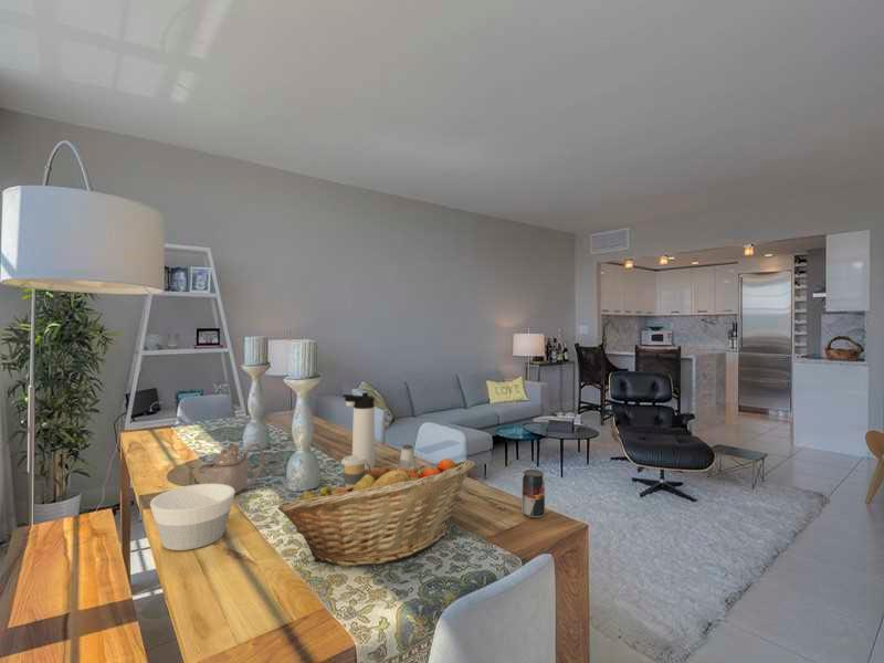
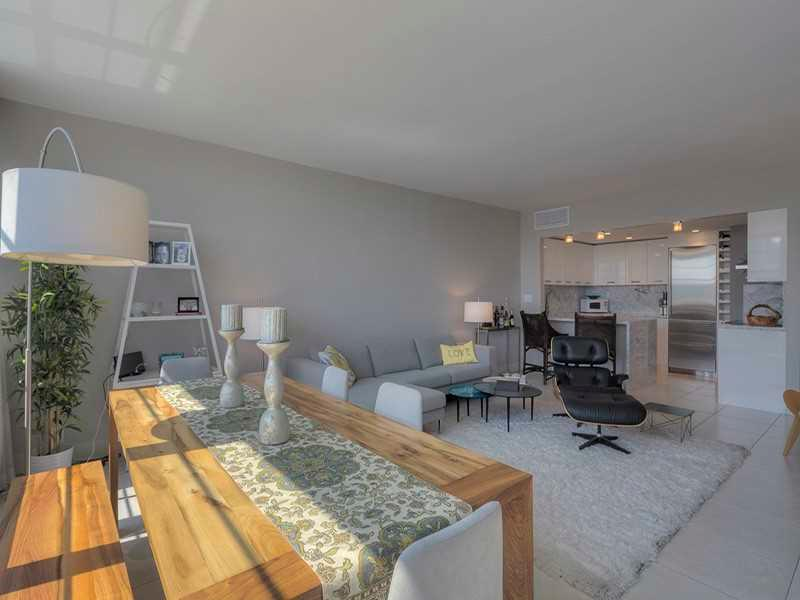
- teapot [197,442,265,496]
- thermos bottle [341,391,376,472]
- coffee cup [340,454,367,488]
- fruit basket [277,457,476,568]
- bowl [149,483,235,551]
- saltshaker [398,444,417,471]
- beverage can [520,469,546,518]
